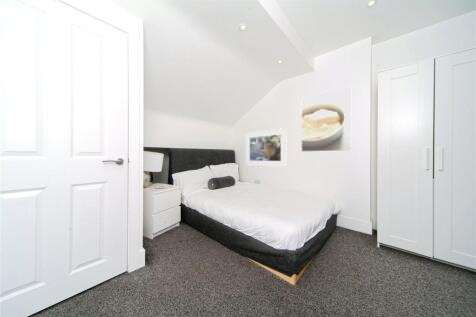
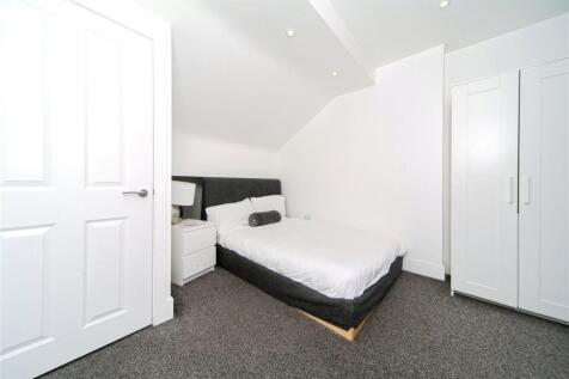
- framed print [245,127,288,168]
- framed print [300,86,352,153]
